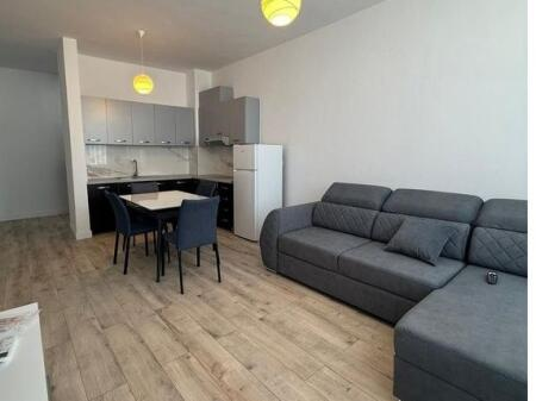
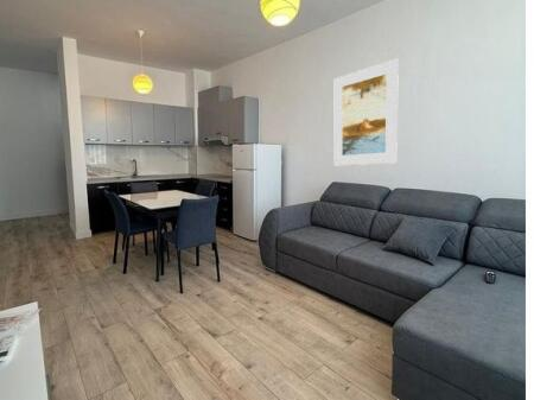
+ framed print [333,58,400,166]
